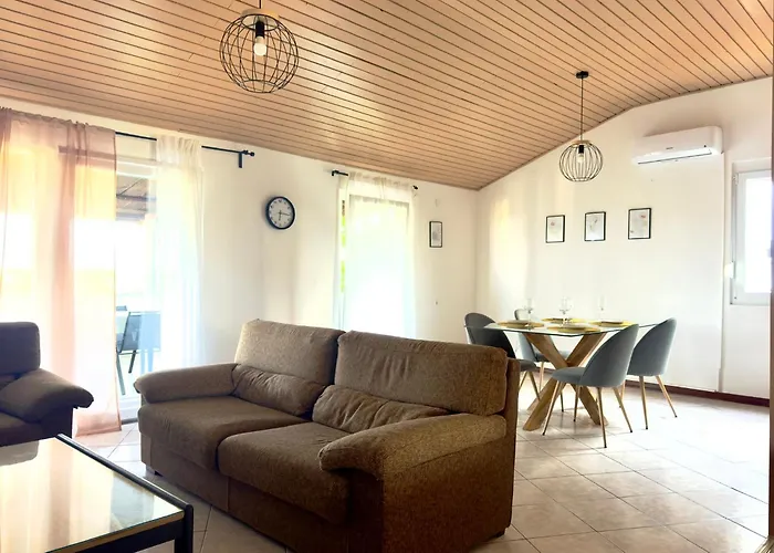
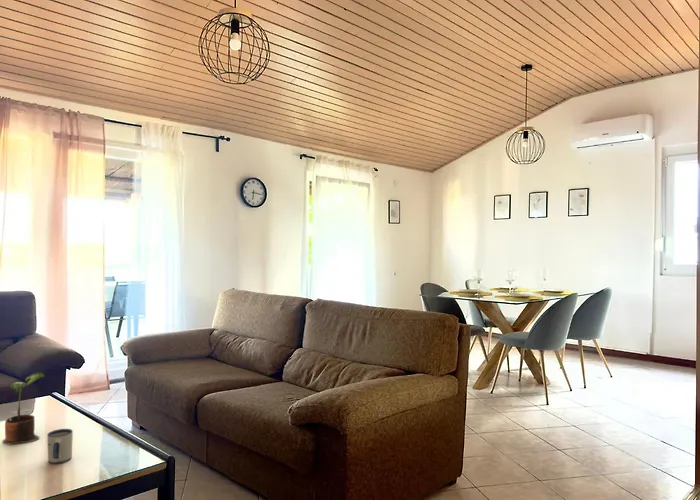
+ mug [46,428,74,465]
+ potted plant [1,371,46,446]
